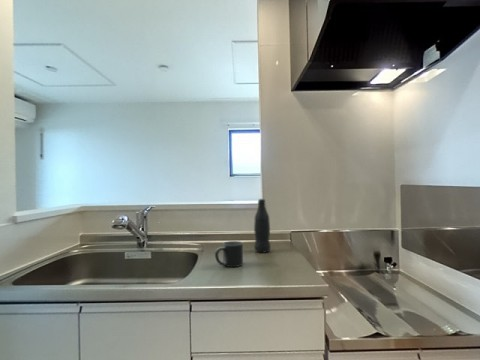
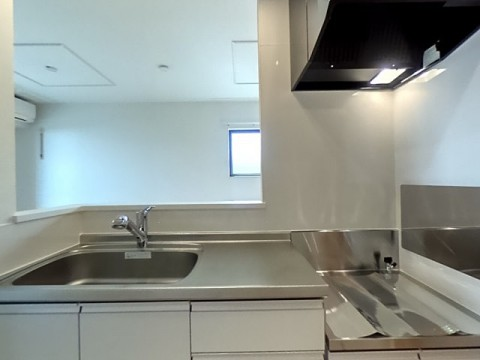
- mug [214,240,244,268]
- bottle [253,198,272,254]
